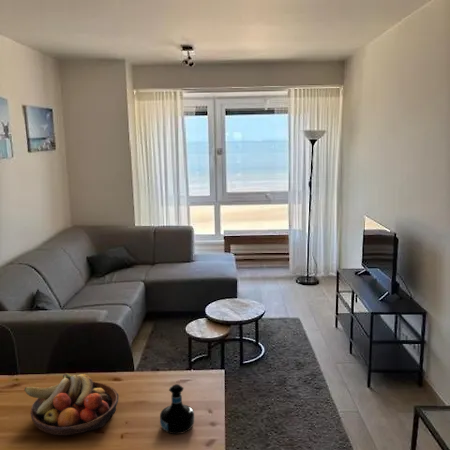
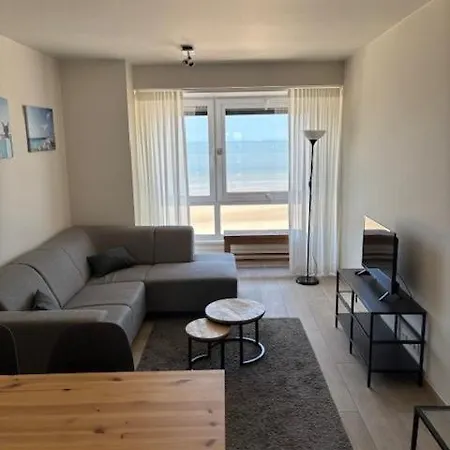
- fruit bowl [24,372,119,436]
- tequila bottle [159,383,195,435]
